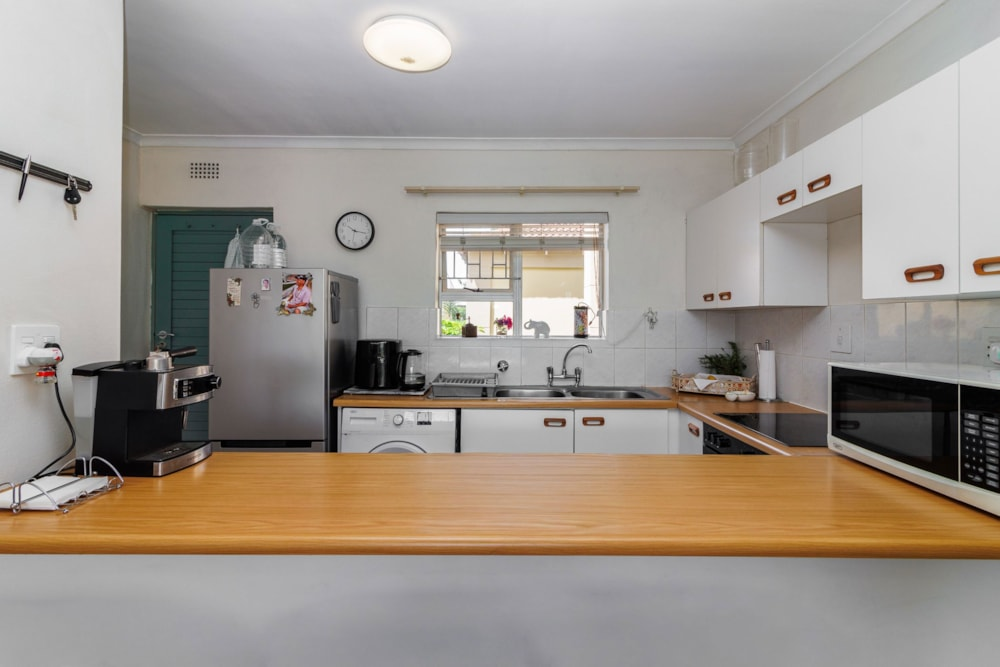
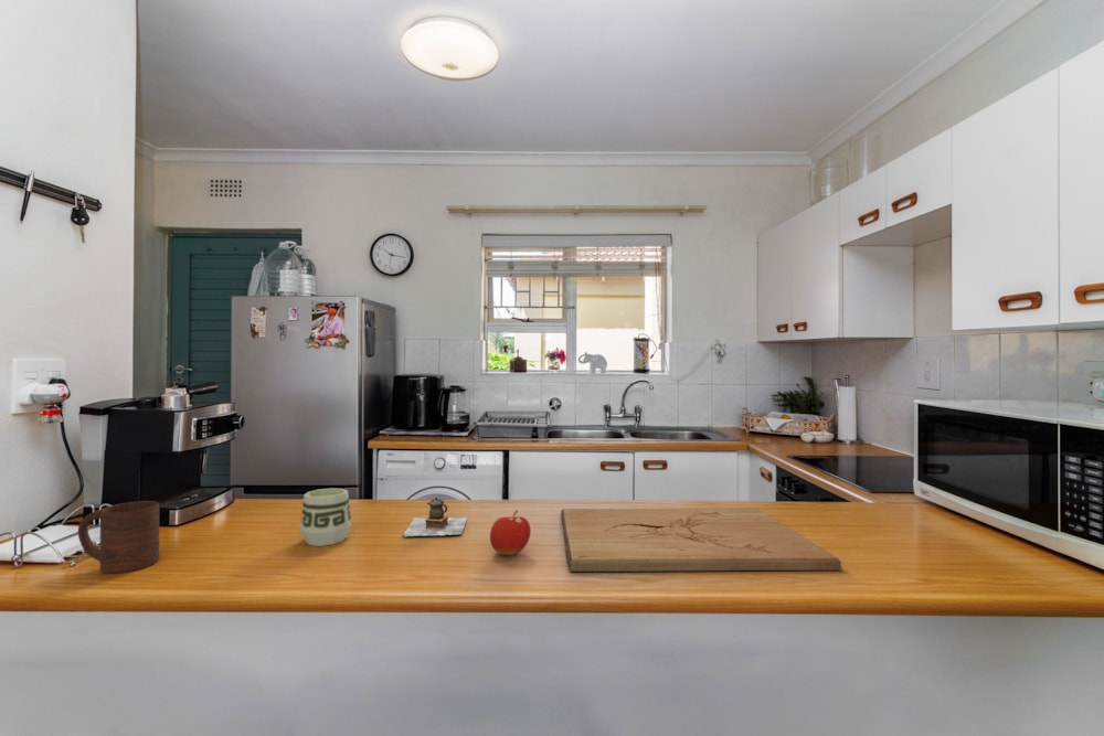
+ cup [299,487,352,547]
+ fruit [489,509,532,556]
+ cup [77,500,160,575]
+ teapot [403,497,468,537]
+ cutting board [560,508,843,573]
